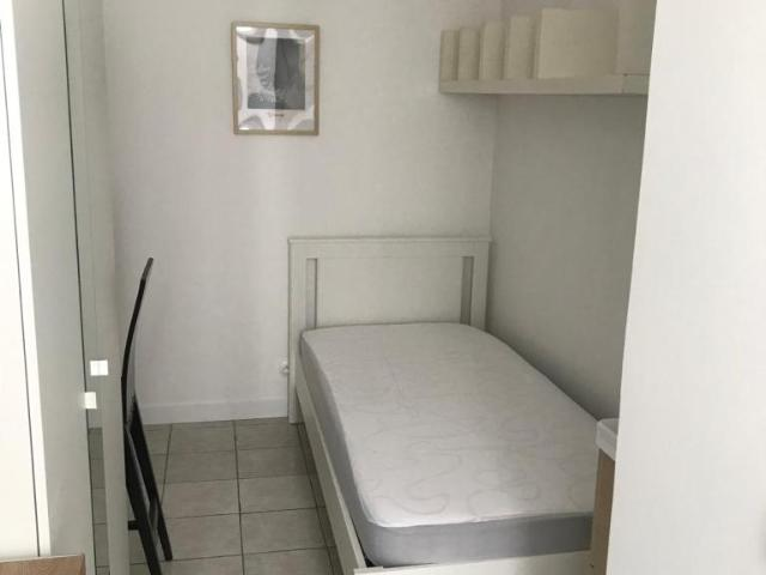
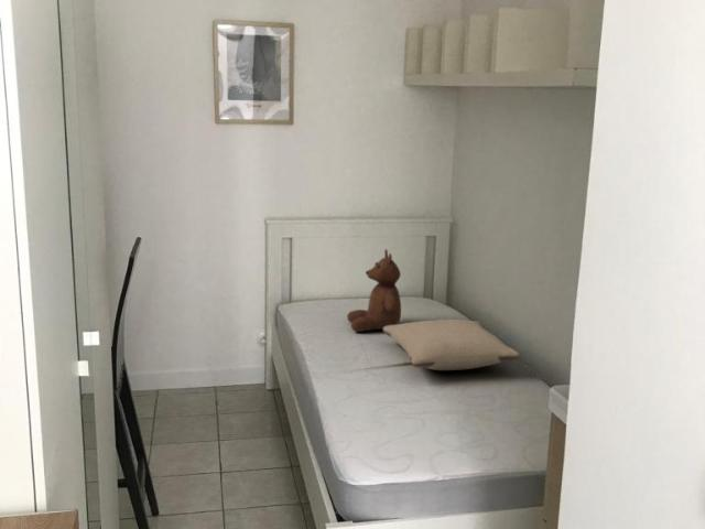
+ teddy bear [346,248,402,333]
+ pillow [382,319,520,371]
